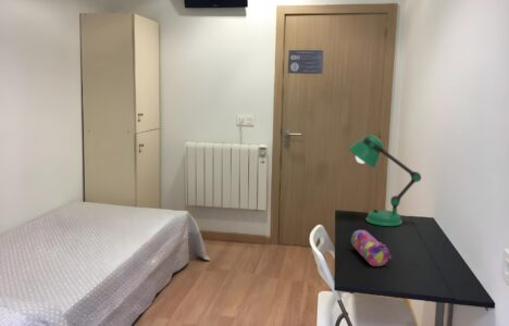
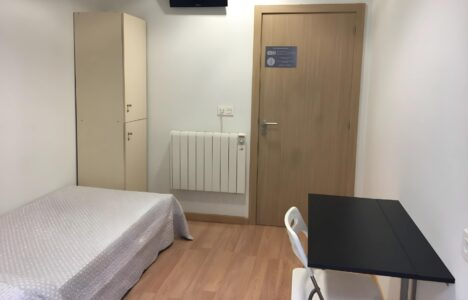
- desk lamp [348,134,422,227]
- pencil case [350,229,394,267]
